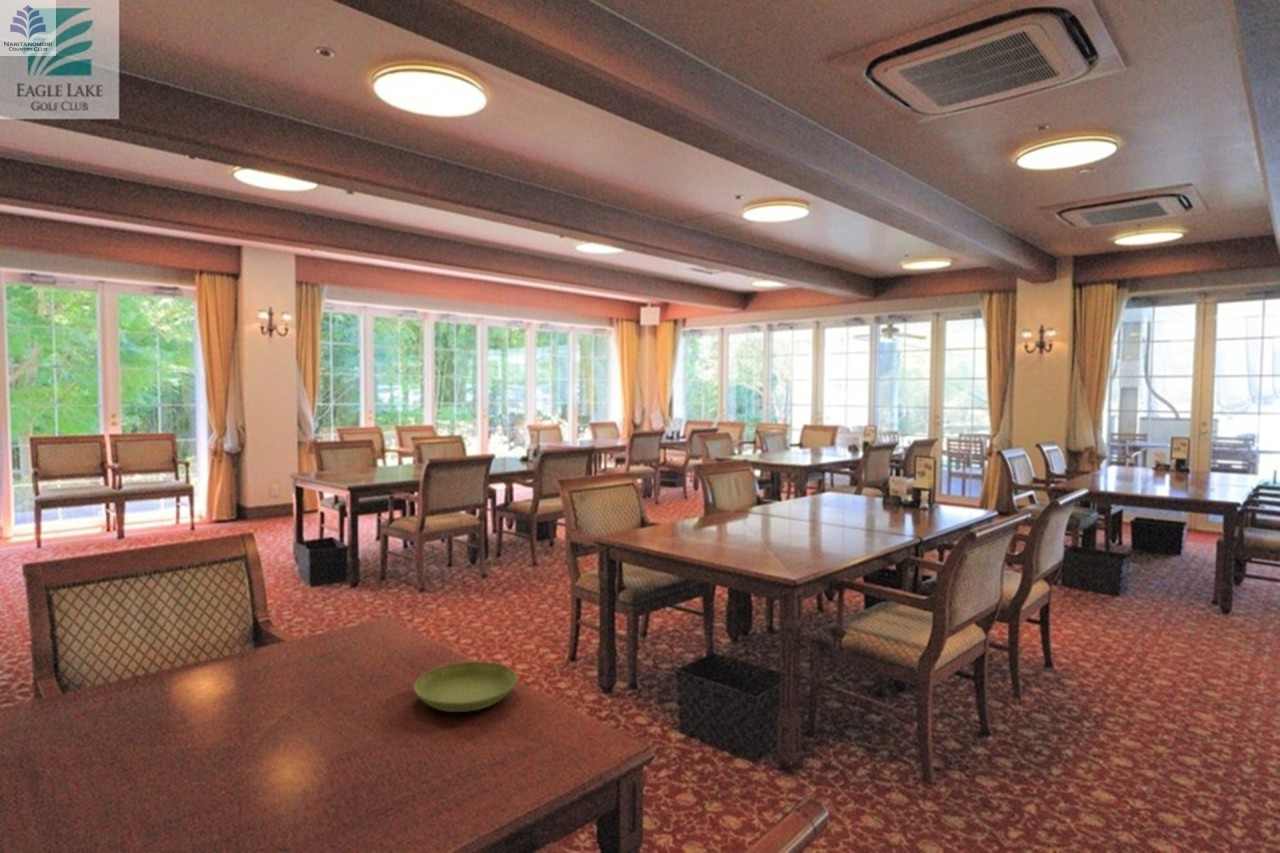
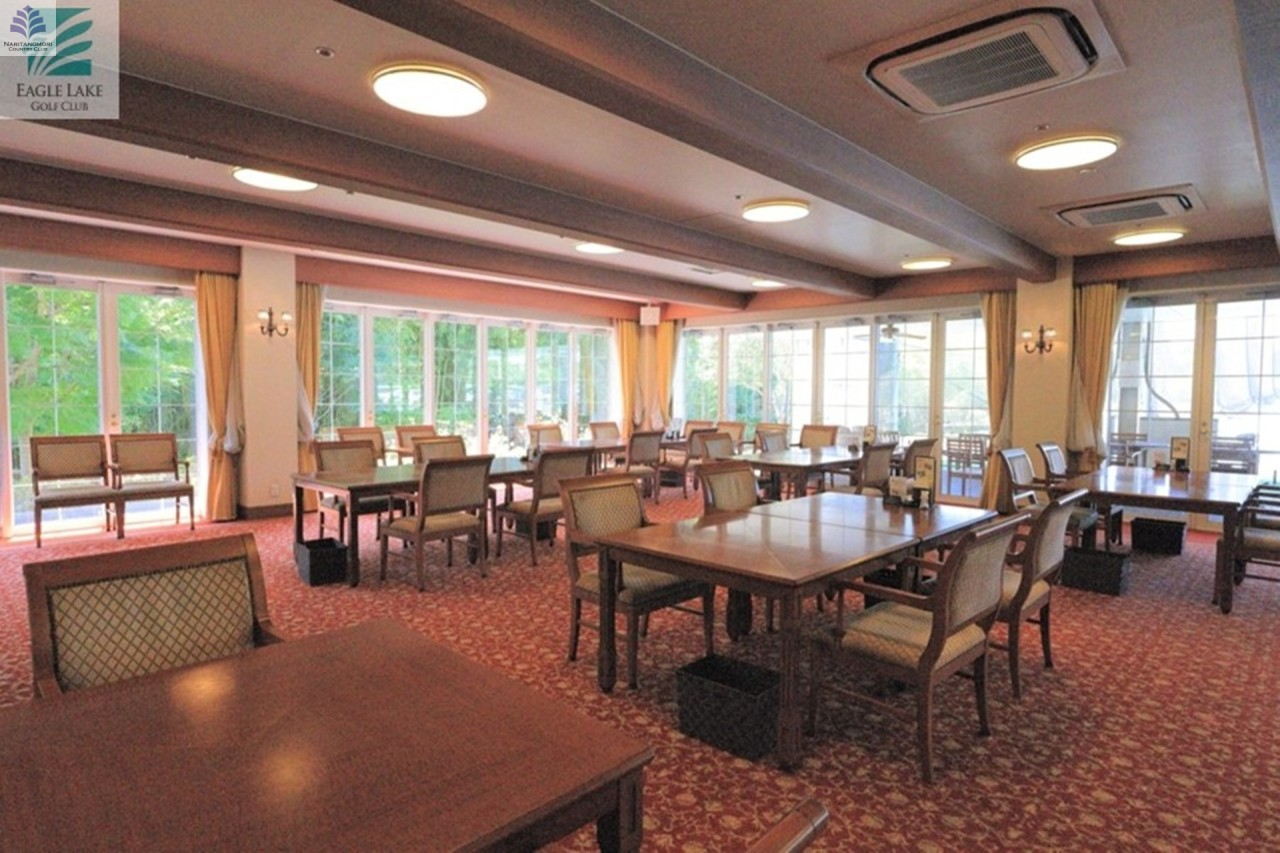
- saucer [413,661,518,713]
